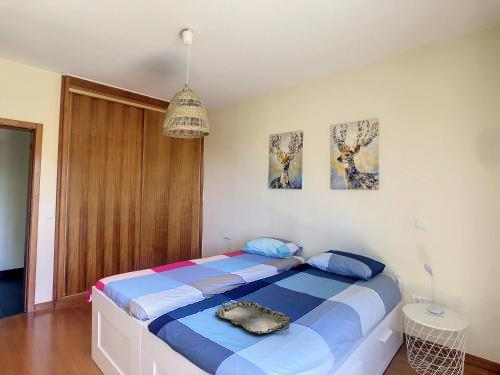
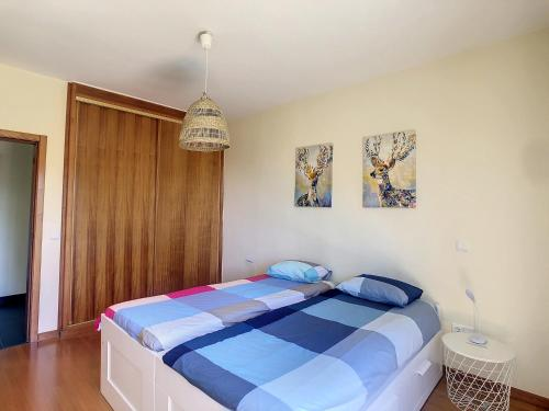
- serving tray [215,300,291,335]
